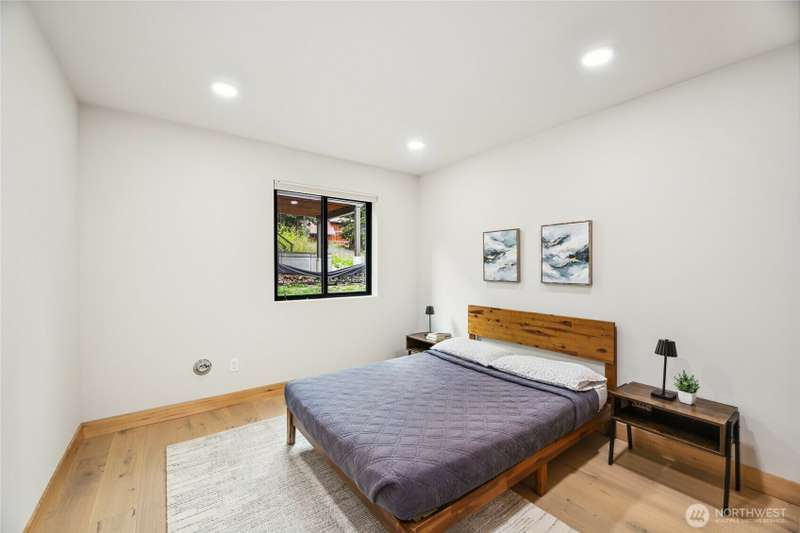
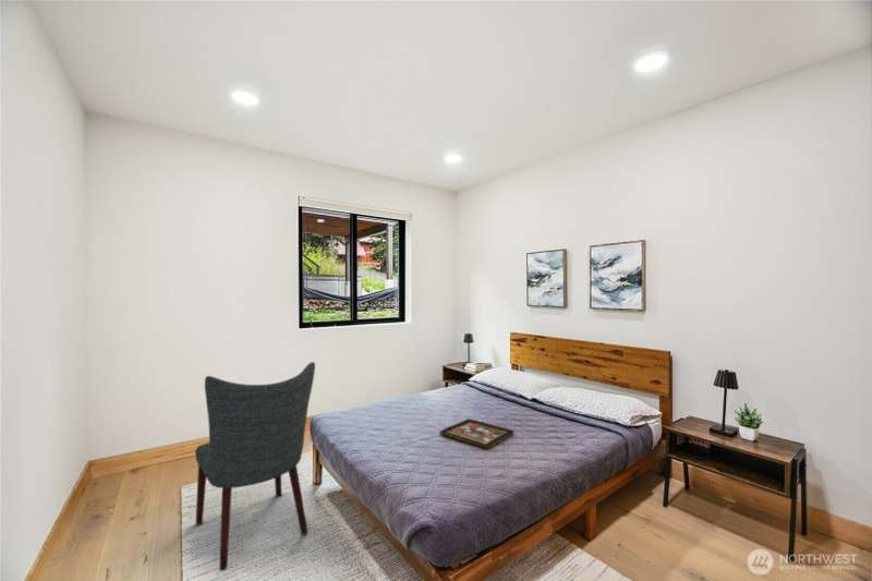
+ decorative tray [438,417,514,450]
+ chair [194,361,316,571]
